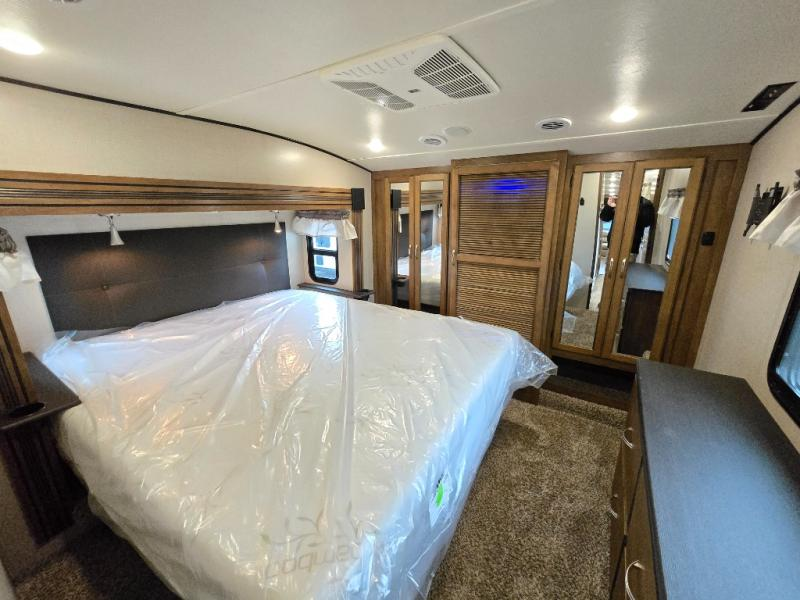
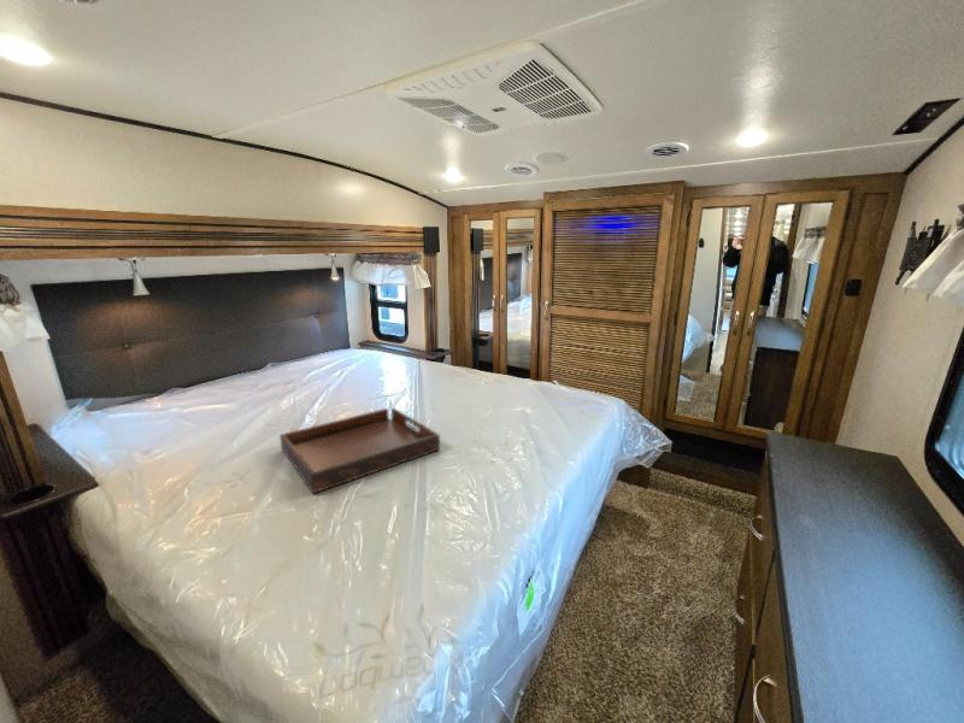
+ serving tray [278,407,441,495]
